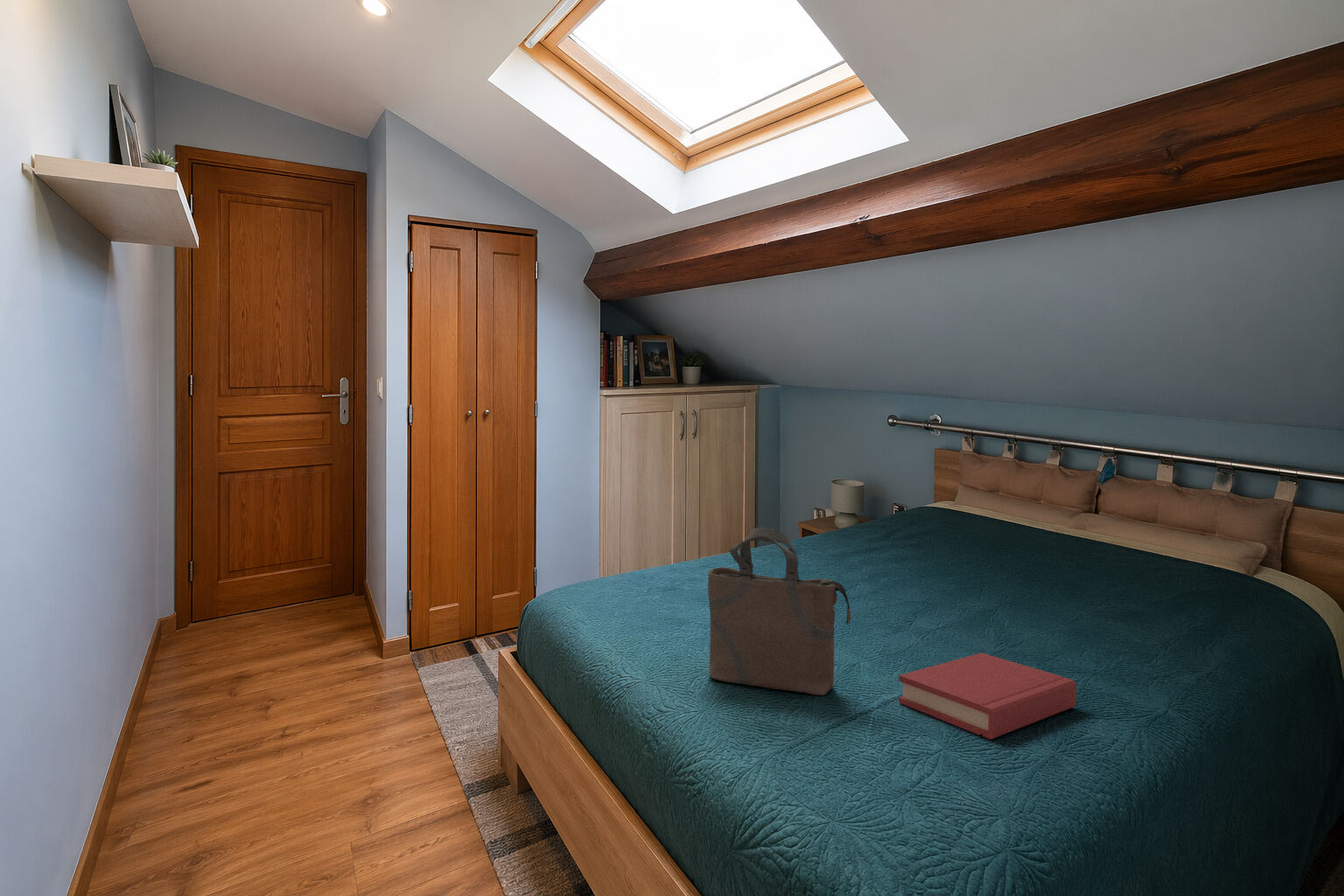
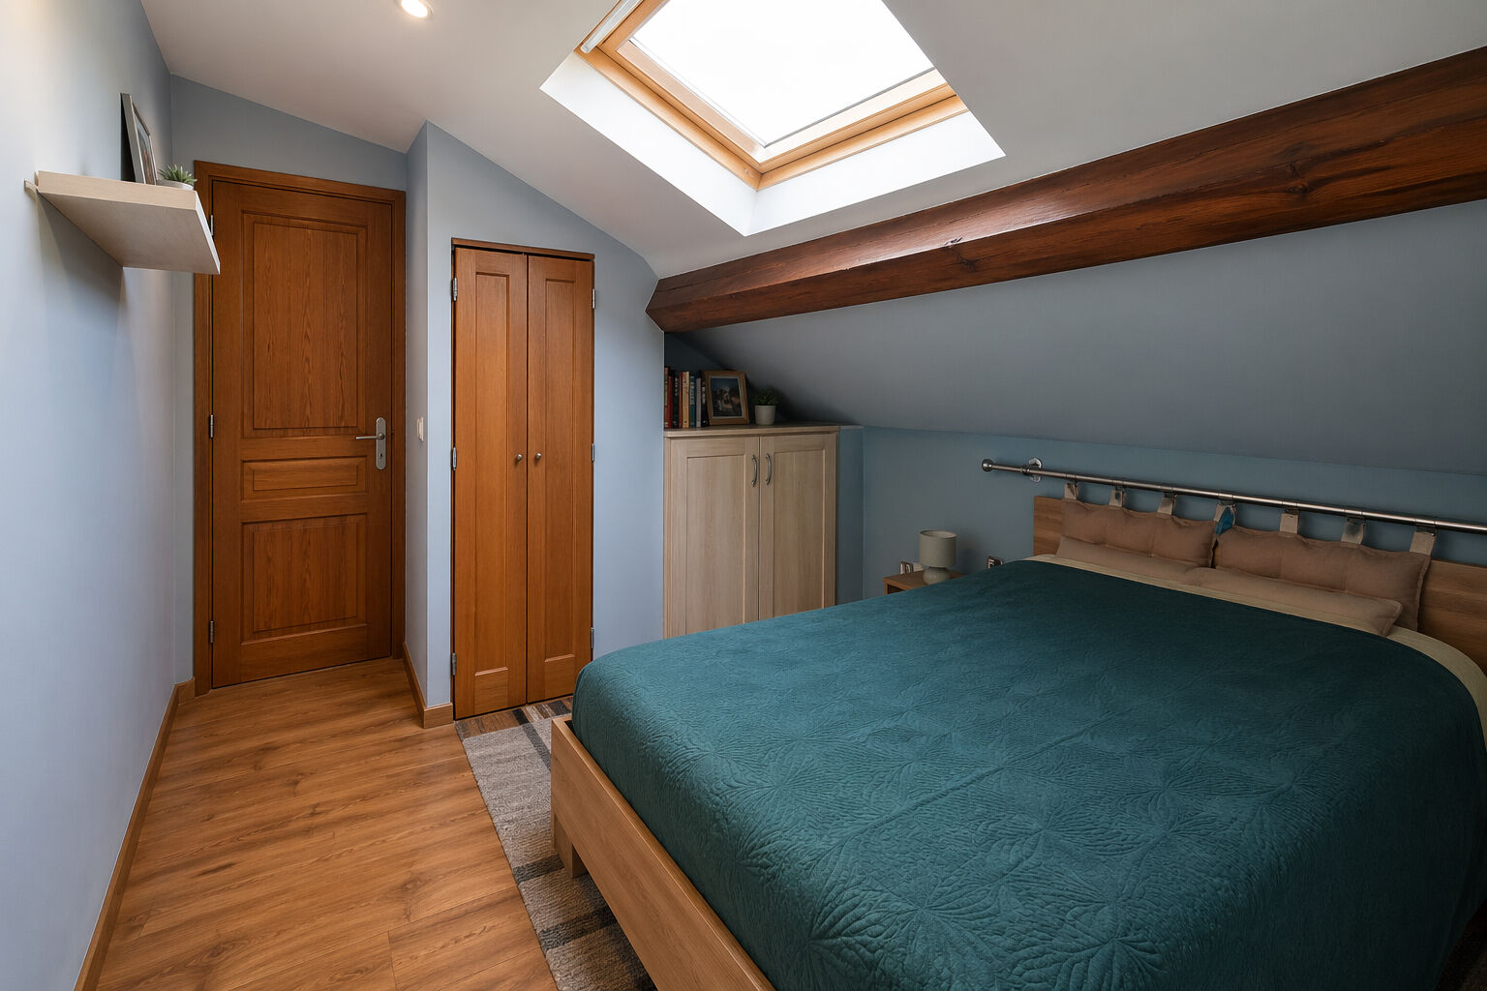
- hardback book [898,652,1077,740]
- tote bag [707,527,851,696]
